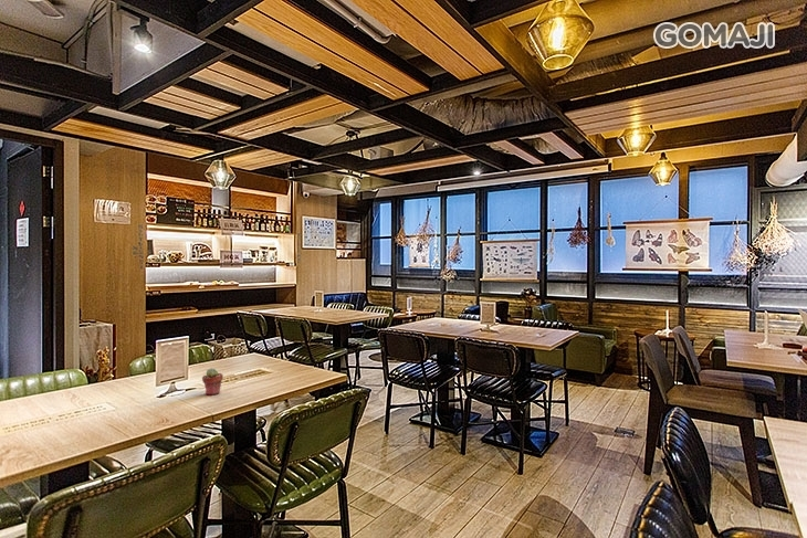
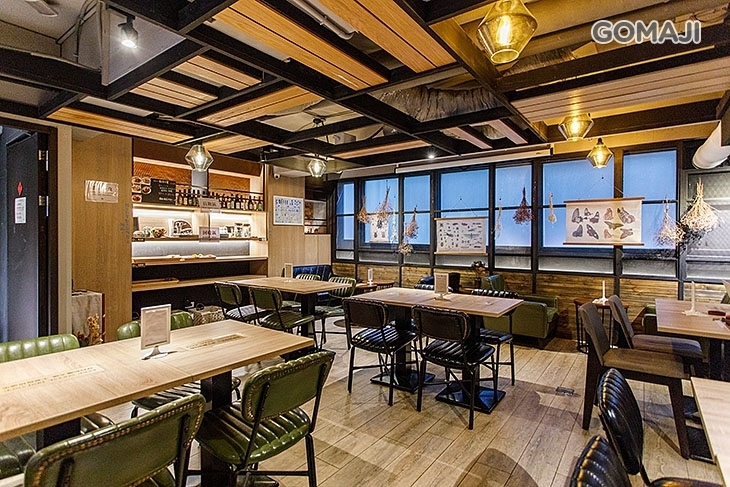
- potted succulent [201,368,224,395]
